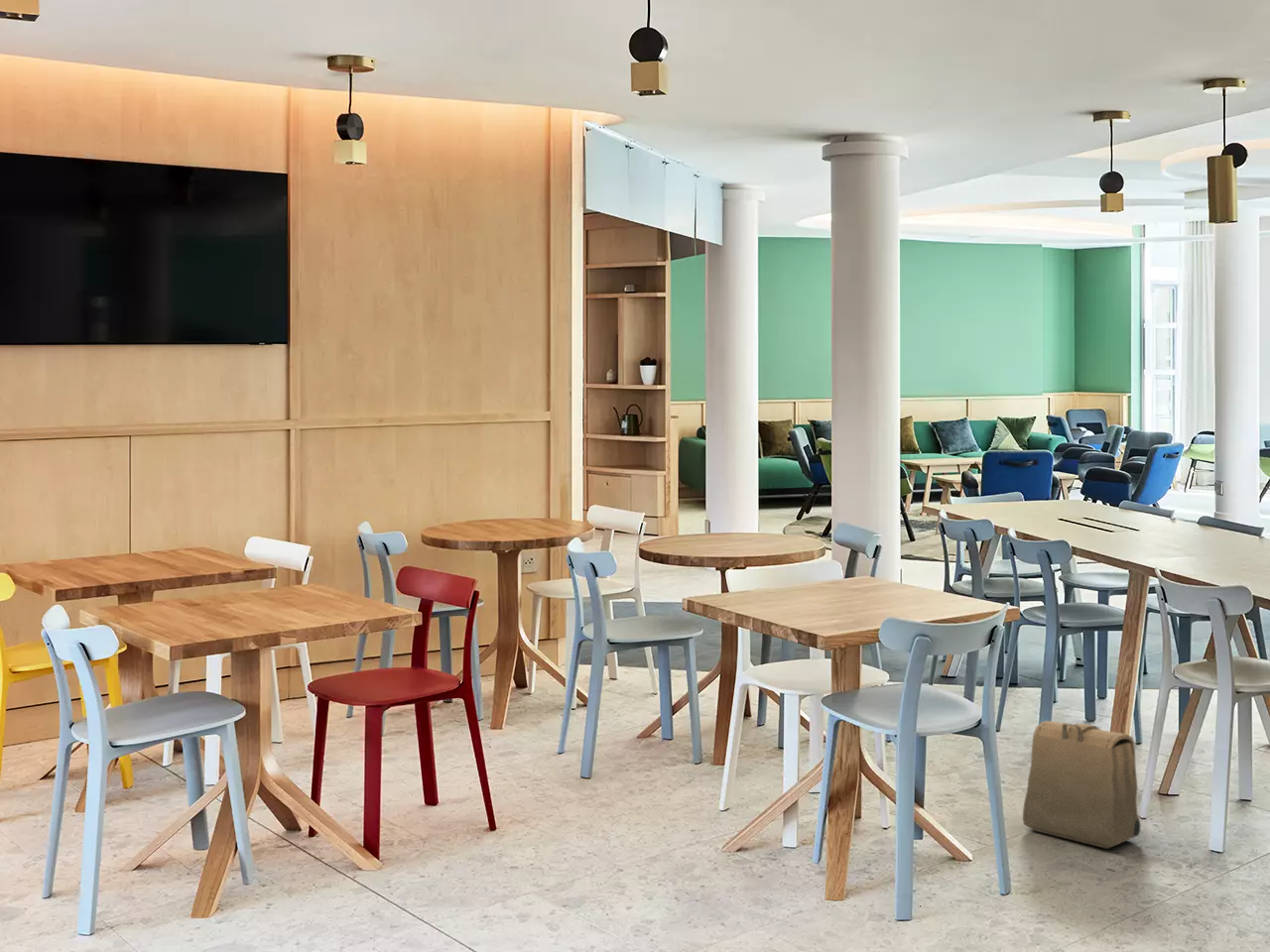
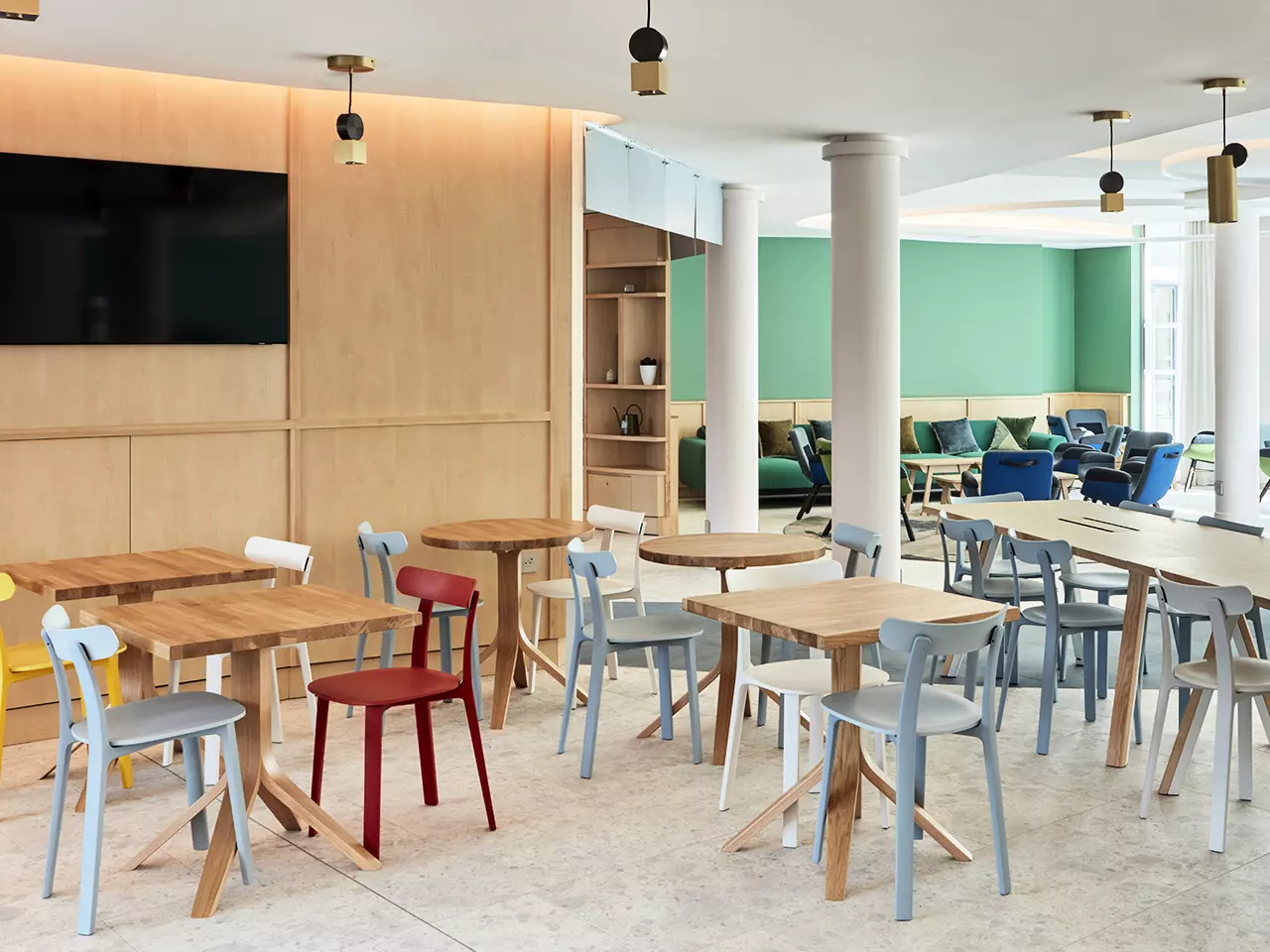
- backpack [1022,720,1141,850]
